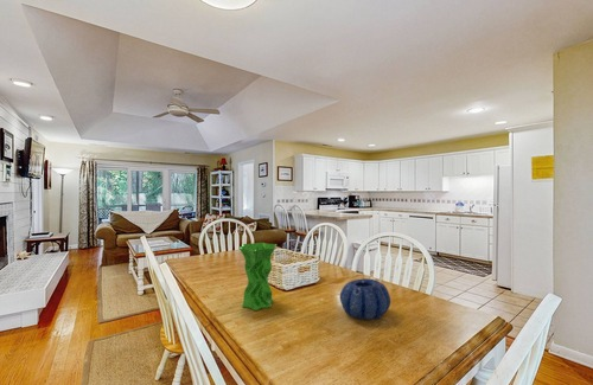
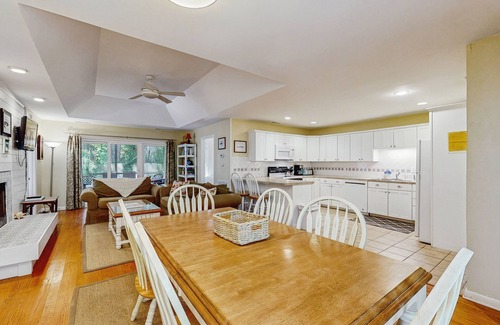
- vase [237,242,278,312]
- decorative bowl [339,277,391,321]
